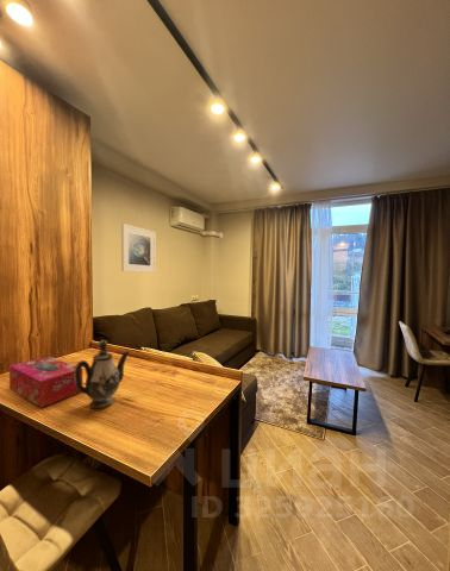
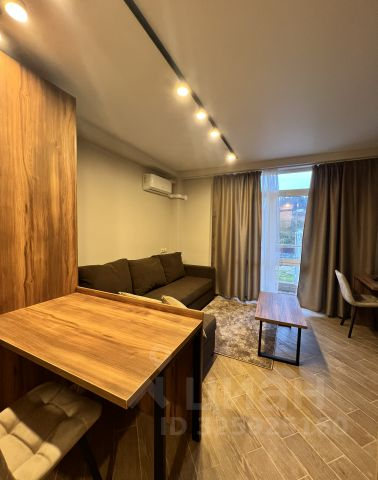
- tissue box [8,356,83,409]
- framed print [120,222,156,274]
- teapot [74,339,131,409]
